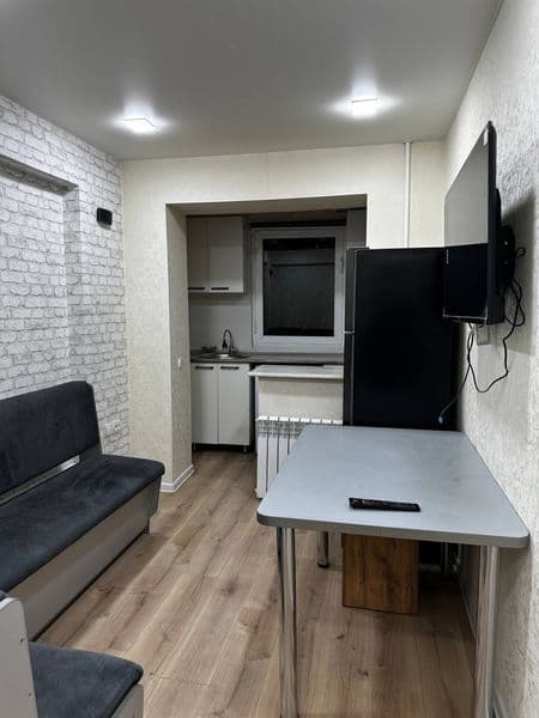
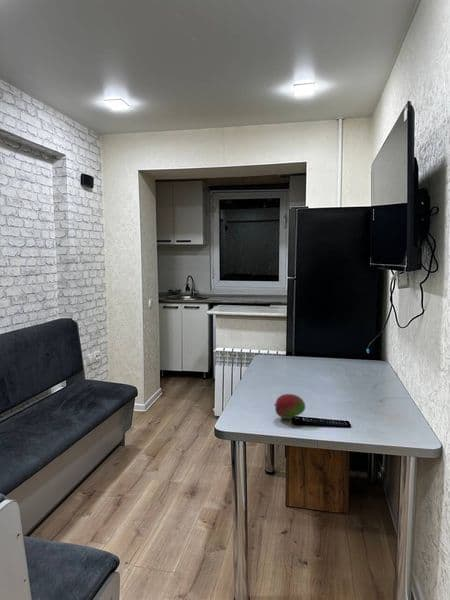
+ fruit [273,393,306,420]
